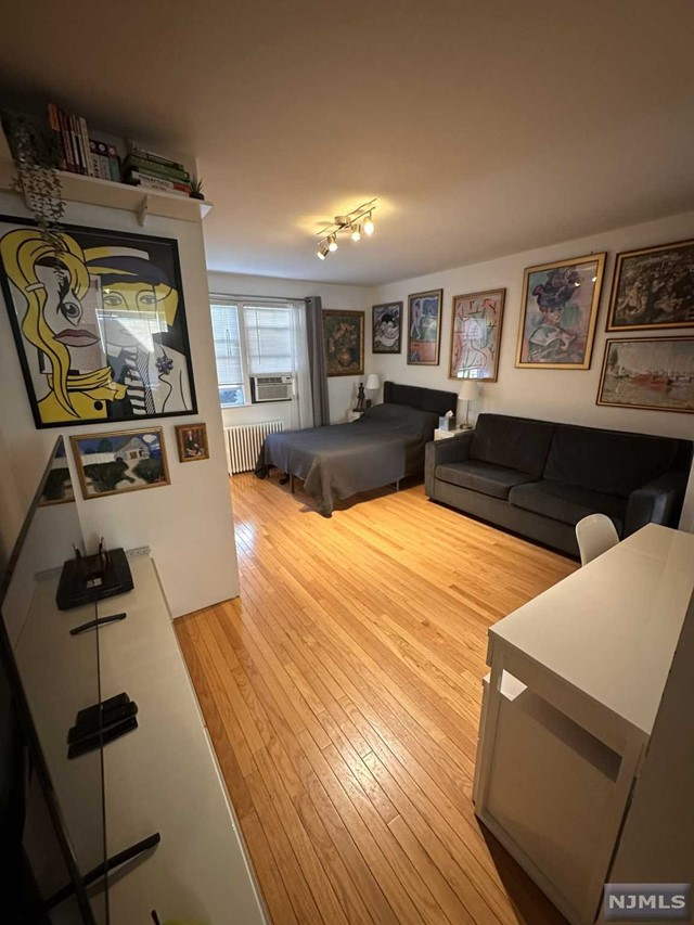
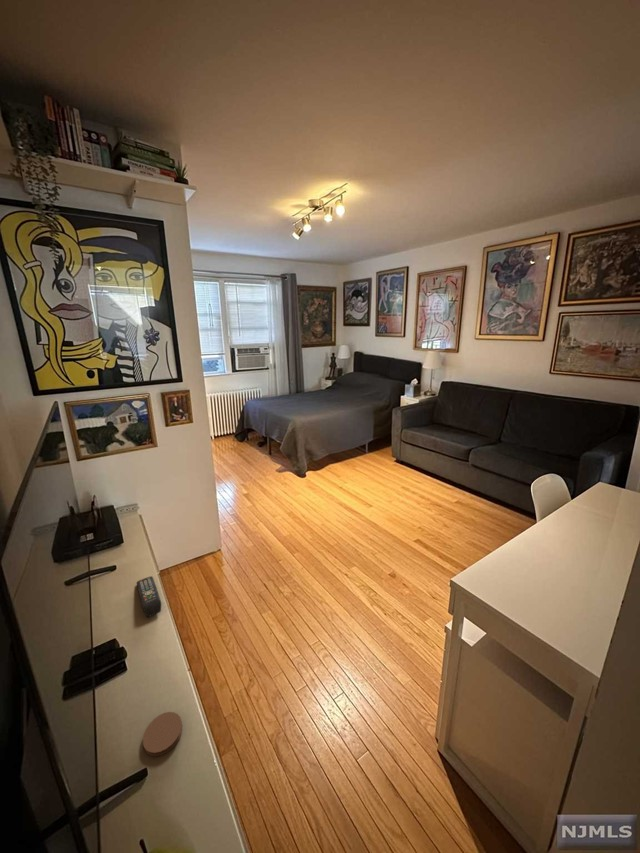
+ coaster [142,711,183,757]
+ remote control [136,575,162,618]
